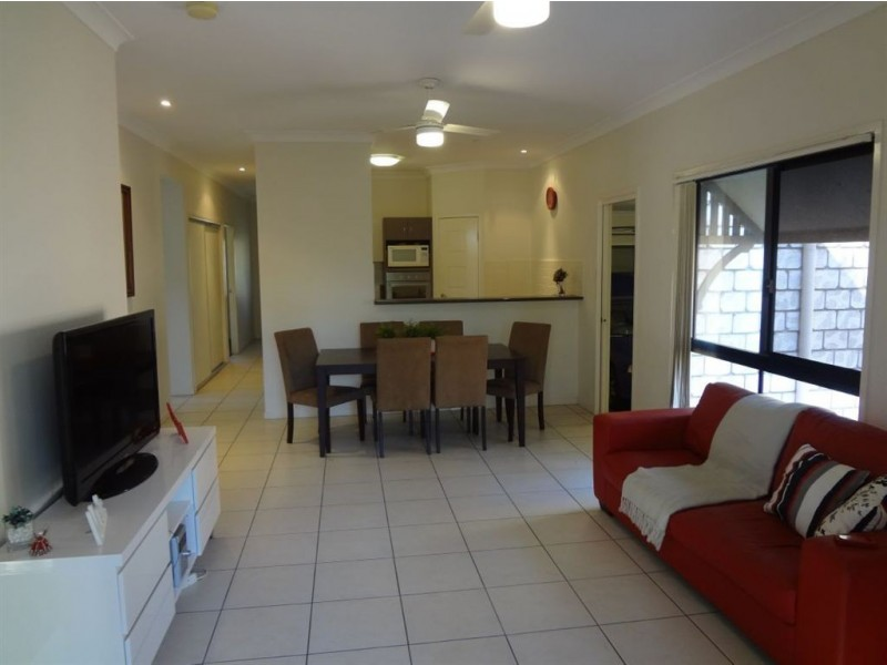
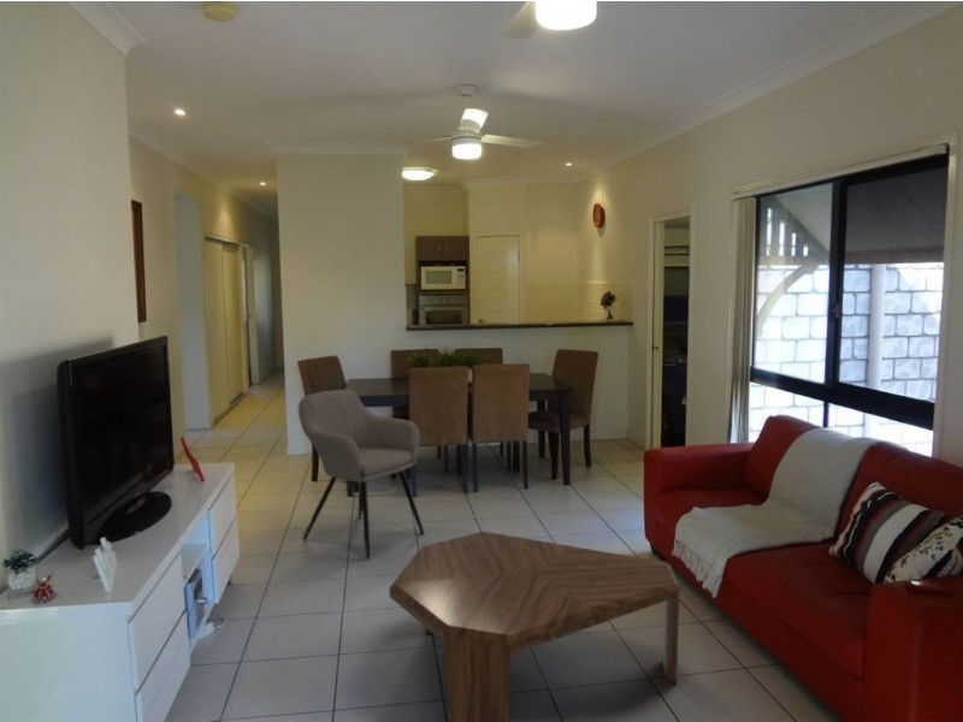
+ armchair [297,389,425,560]
+ coffee table [388,531,680,722]
